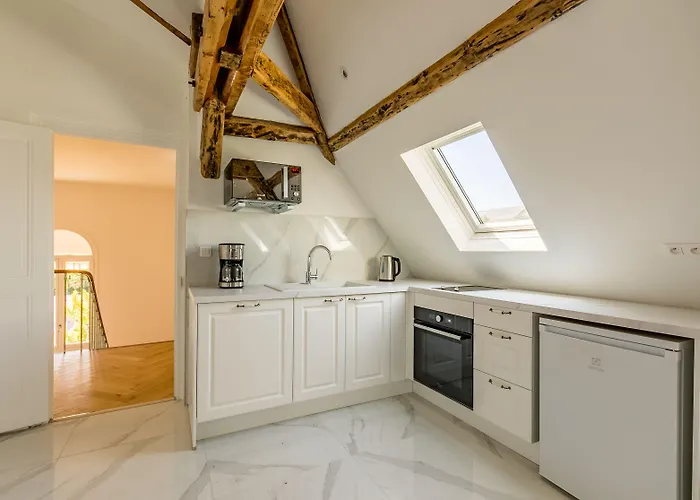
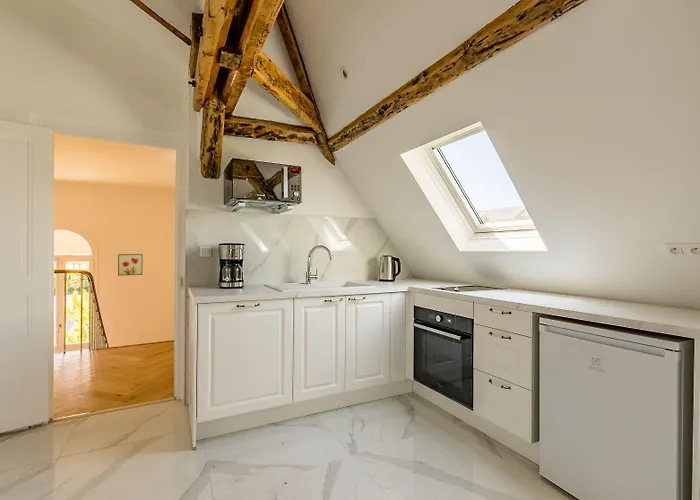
+ wall art [117,253,143,277]
